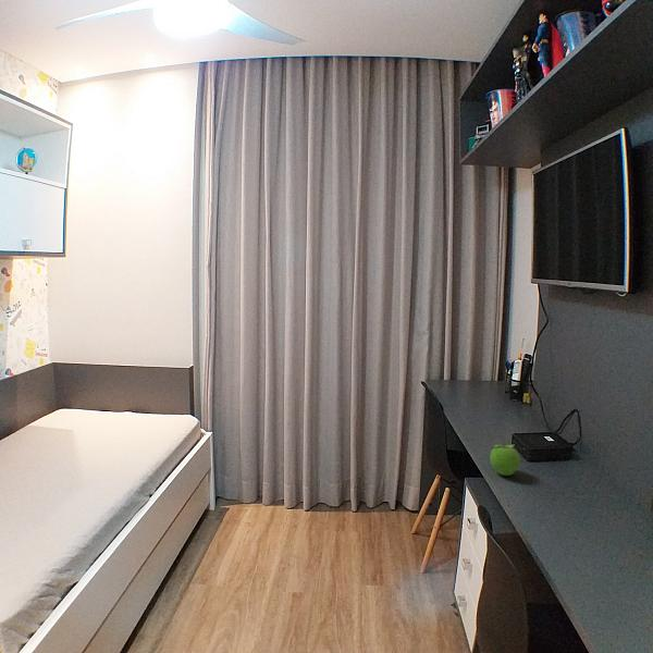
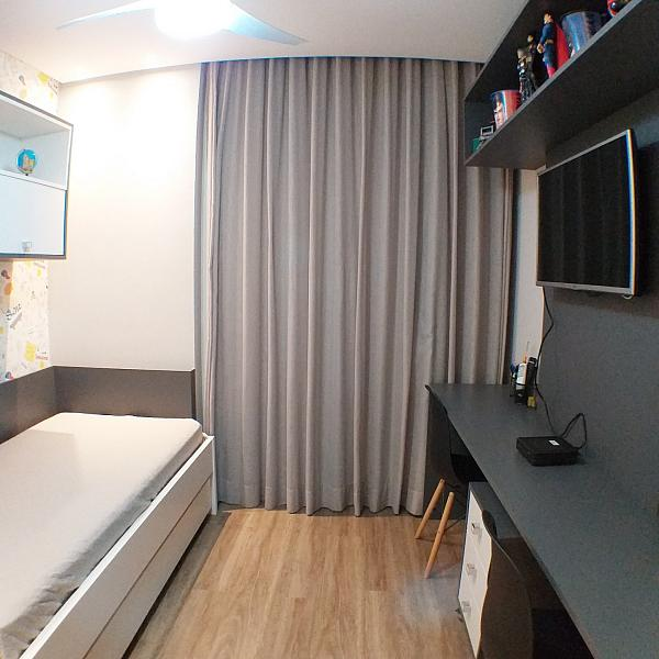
- fruit [489,443,521,477]
